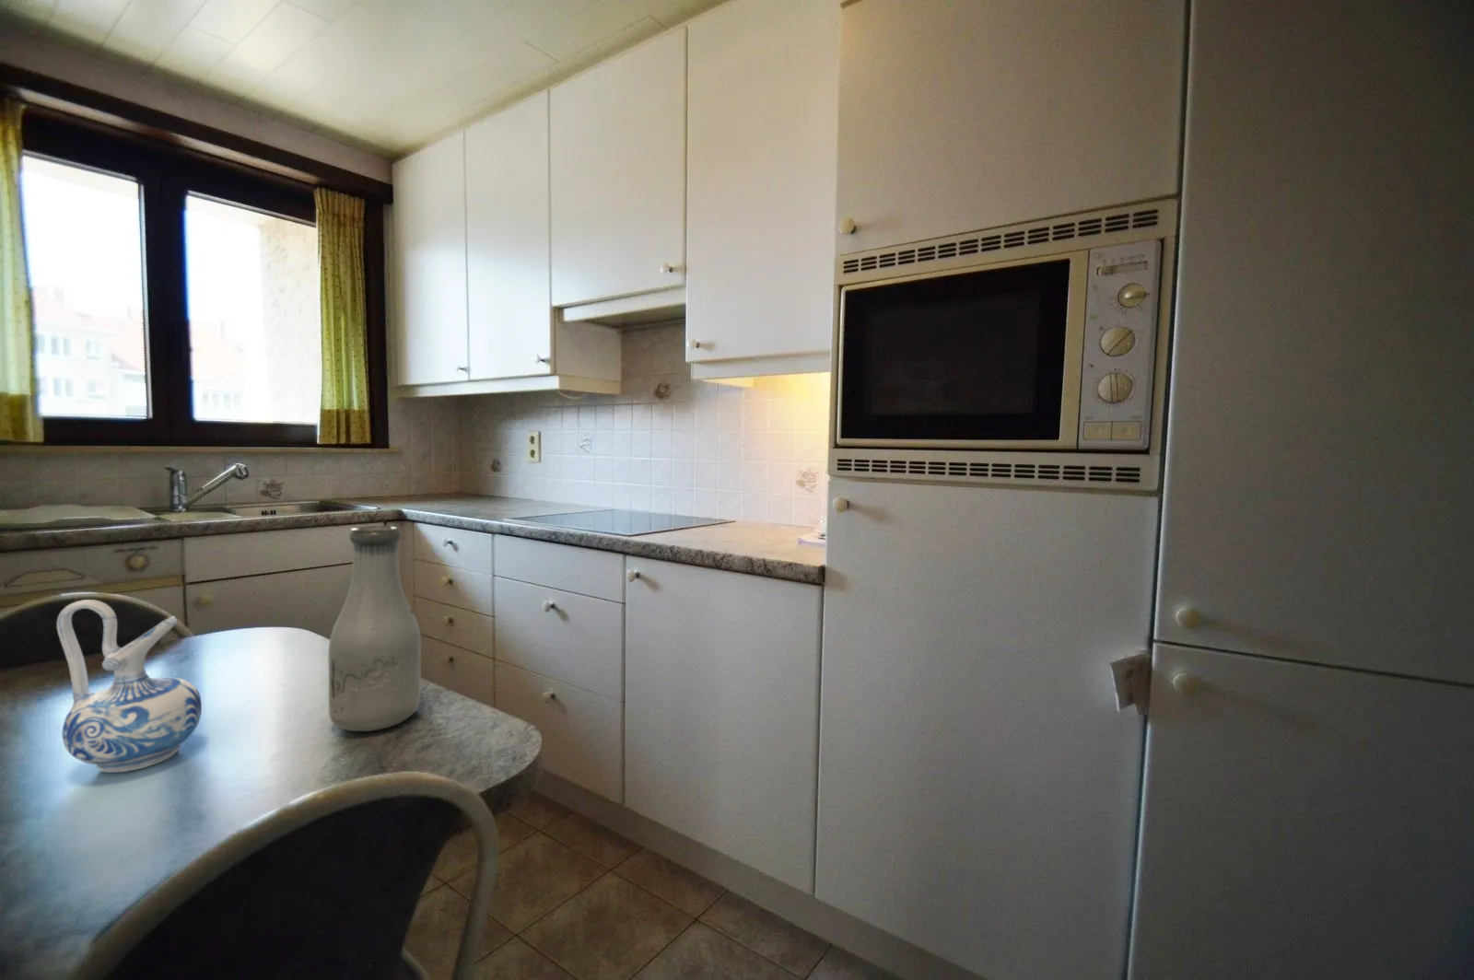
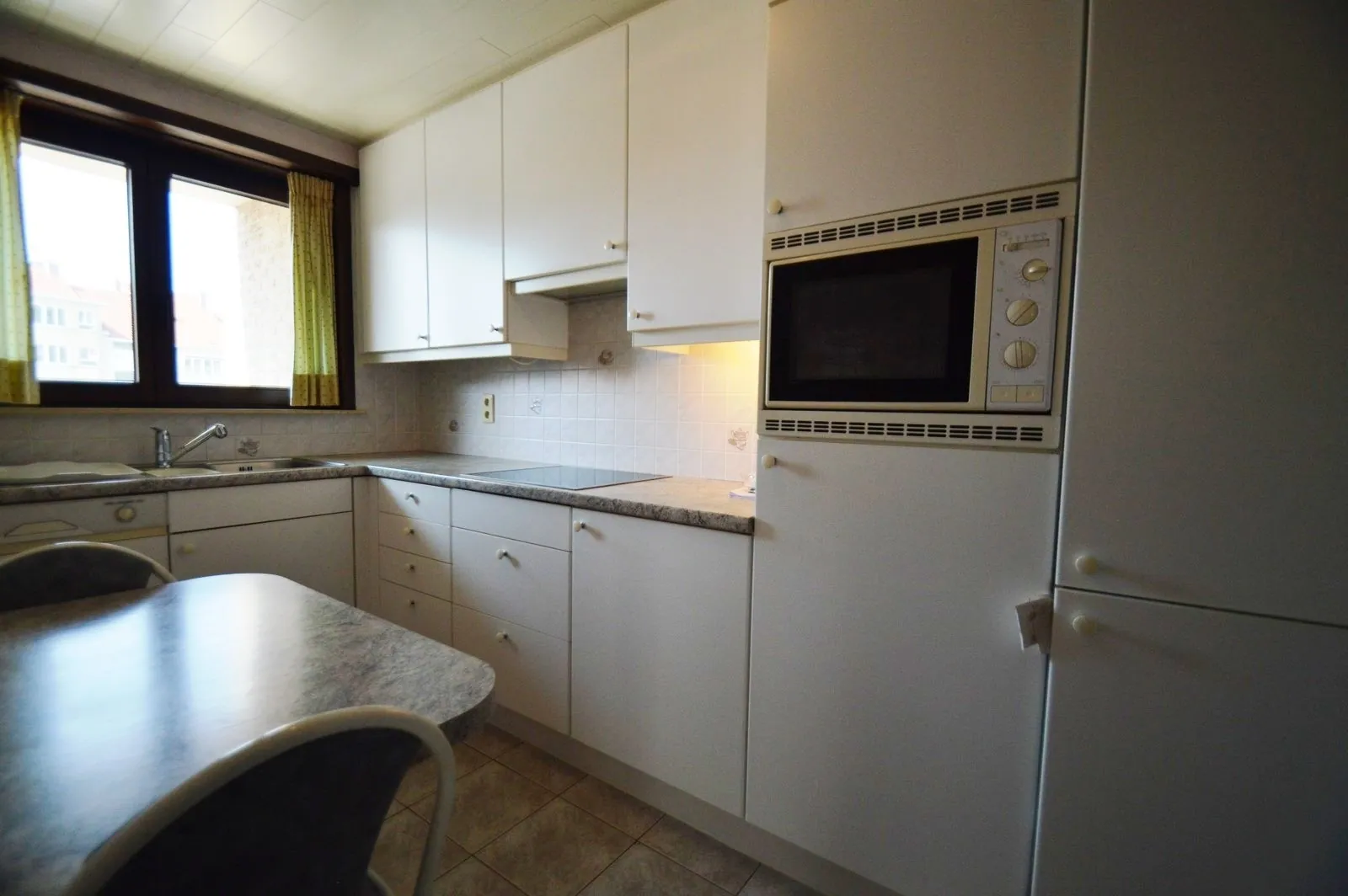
- bottle [327,525,422,732]
- ceramic pitcher [56,598,202,773]
